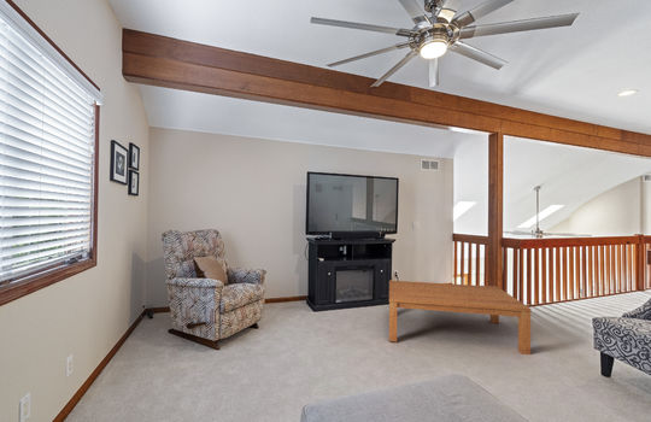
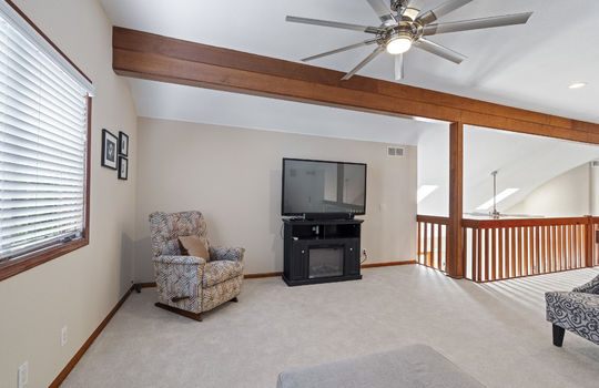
- coffee table [388,280,533,356]
